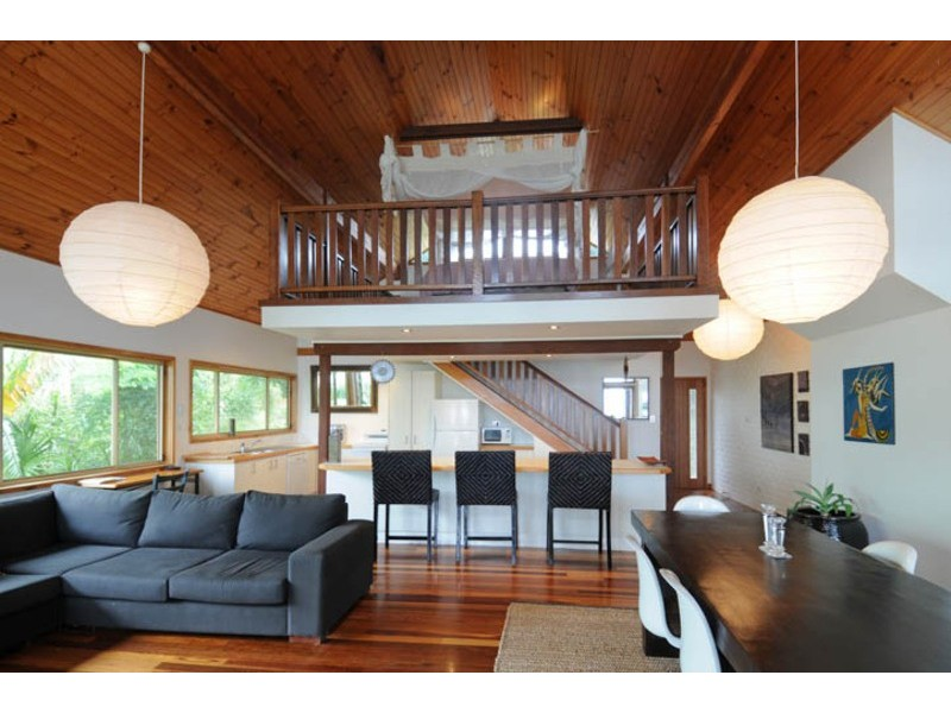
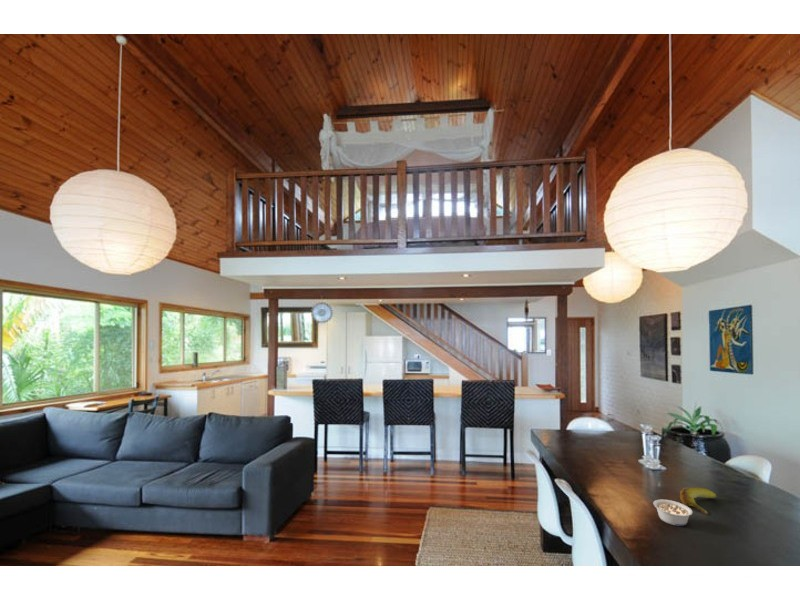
+ banana [679,486,718,516]
+ legume [652,499,693,527]
